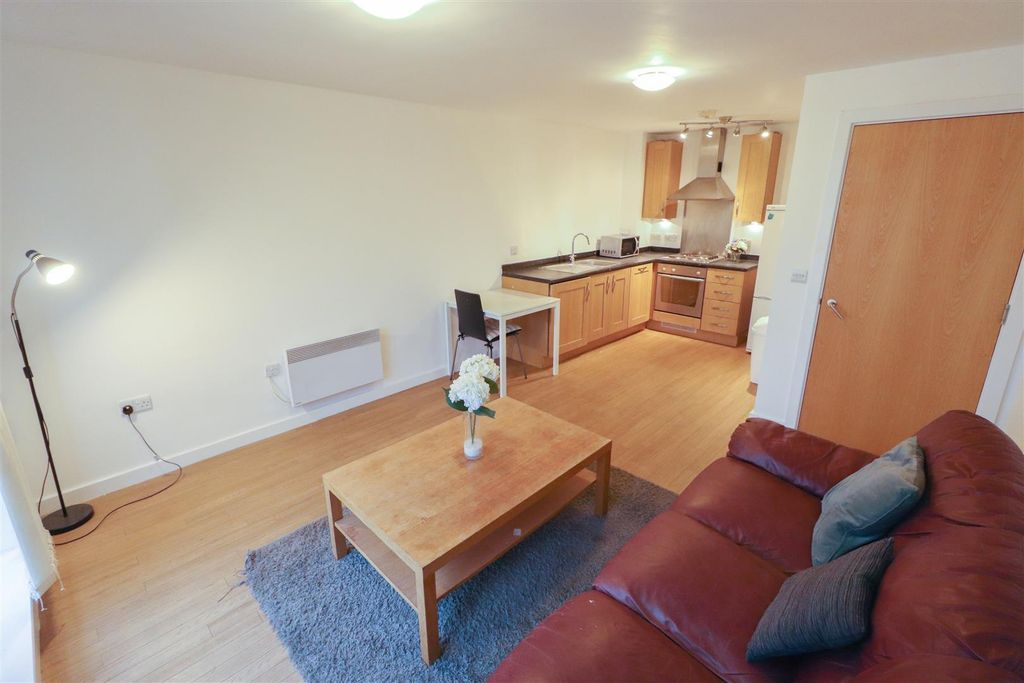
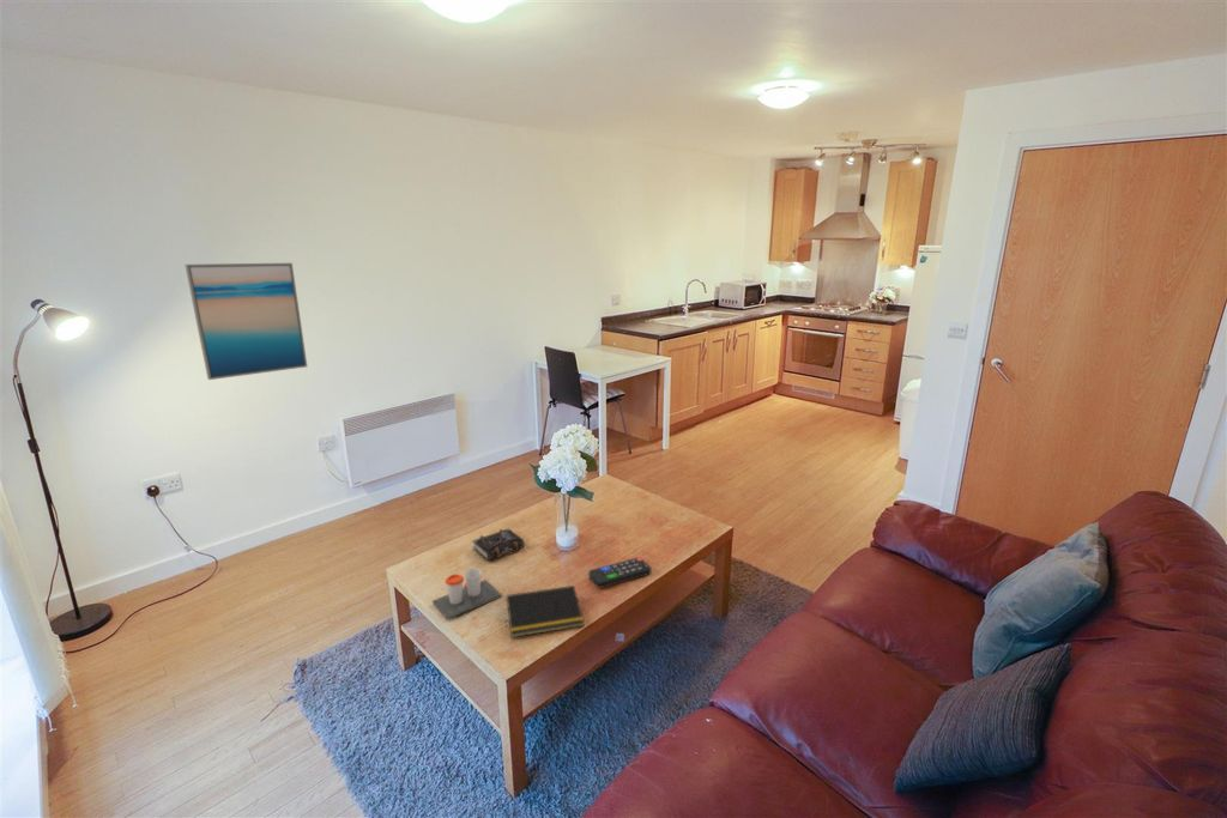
+ cup [431,568,503,622]
+ remote control [588,556,652,589]
+ notepad [504,584,585,638]
+ book [471,527,526,562]
+ wall art [183,262,308,381]
